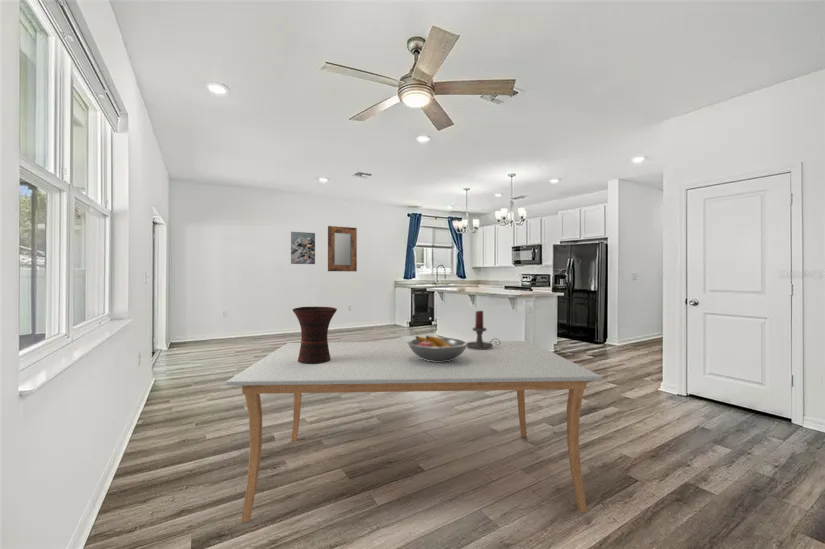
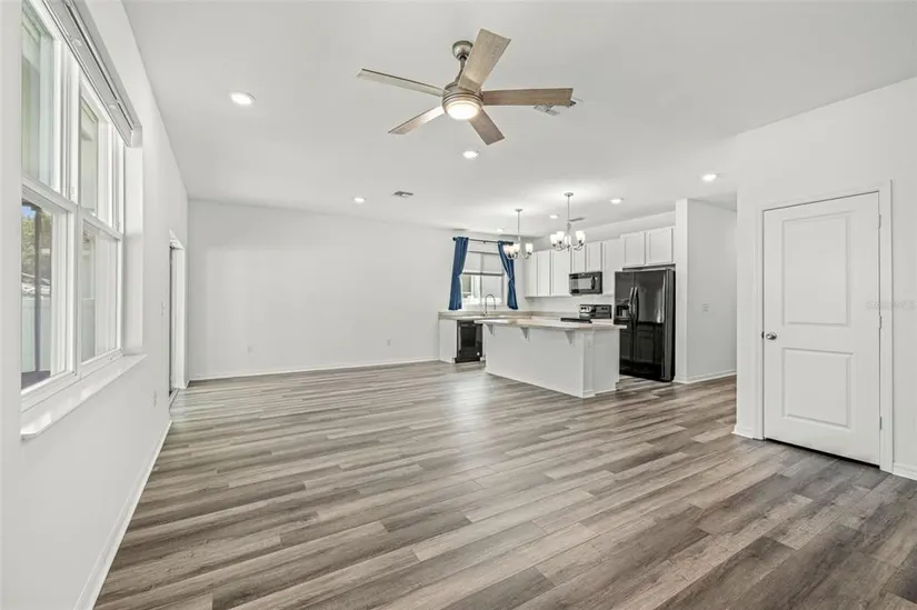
- candle holder [467,309,501,349]
- home mirror [327,225,358,272]
- fruit bowl [407,335,468,362]
- wall art [290,231,316,265]
- dining table [225,340,604,523]
- vase [292,306,338,364]
